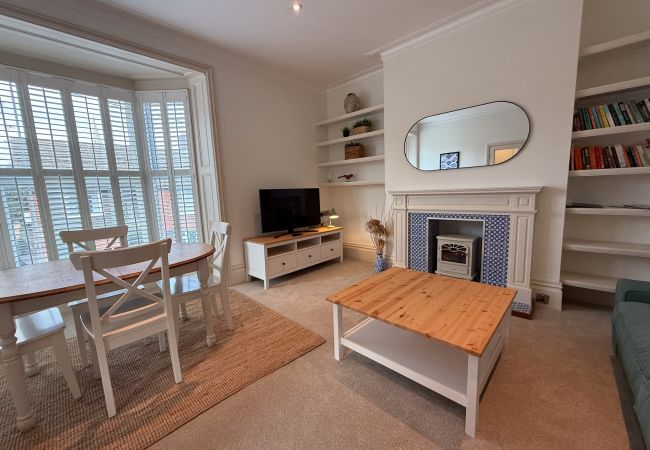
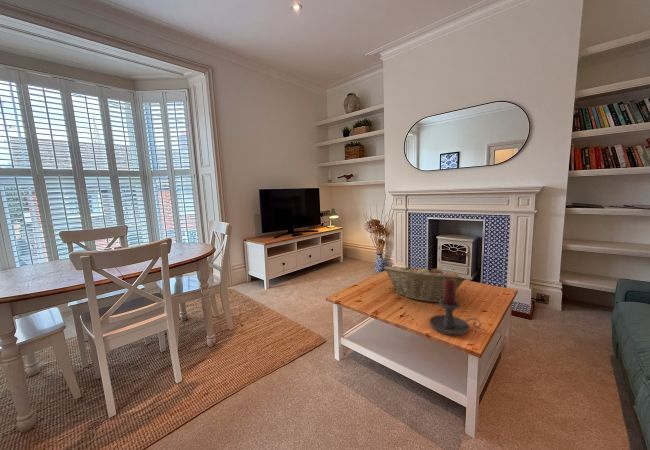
+ fruit basket [382,265,466,304]
+ candle holder [429,279,482,337]
